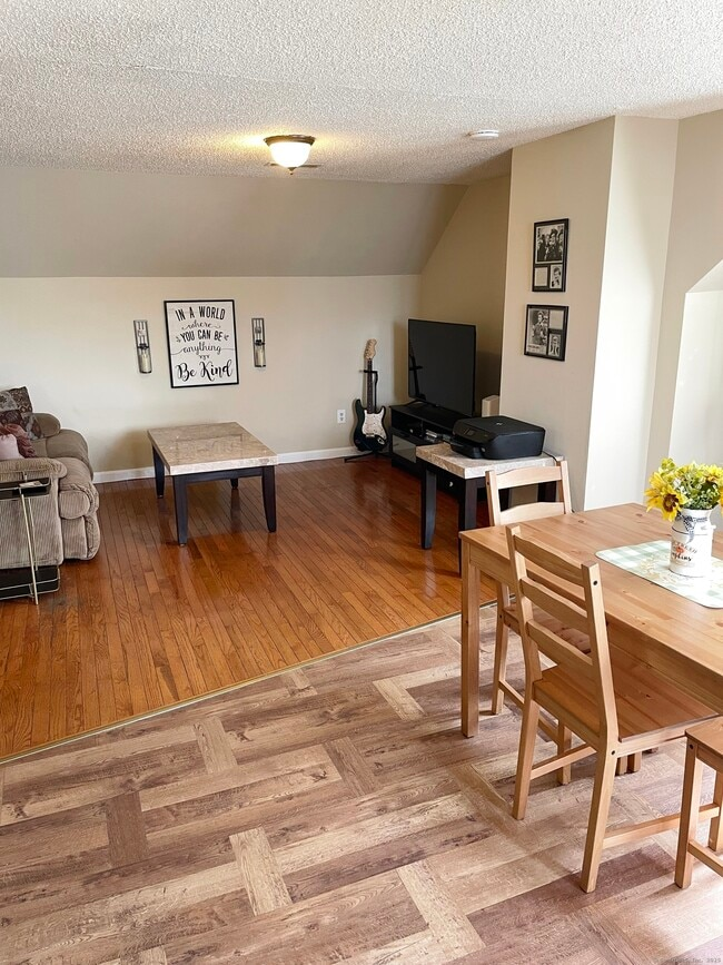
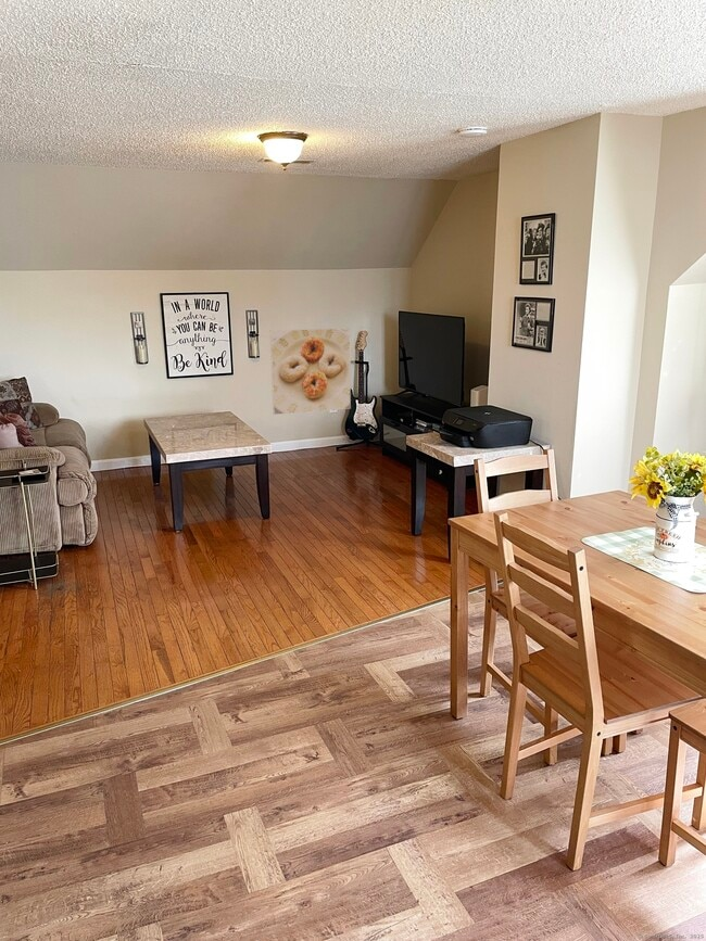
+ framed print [268,327,352,416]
